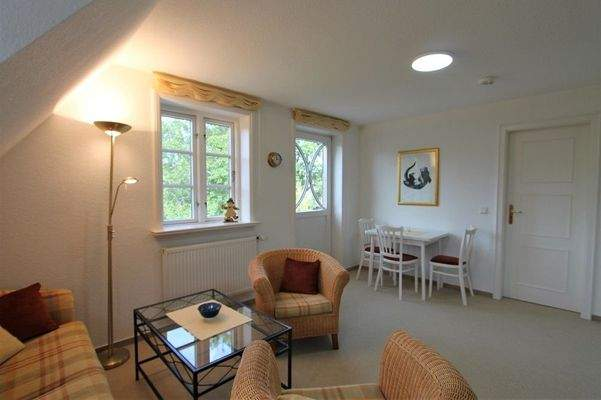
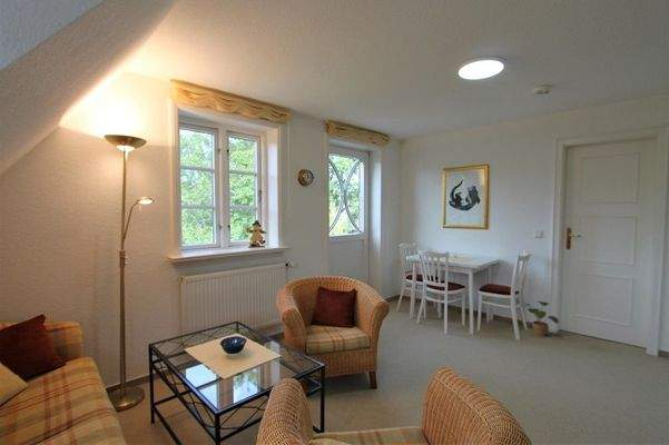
+ potted plant [522,300,560,337]
